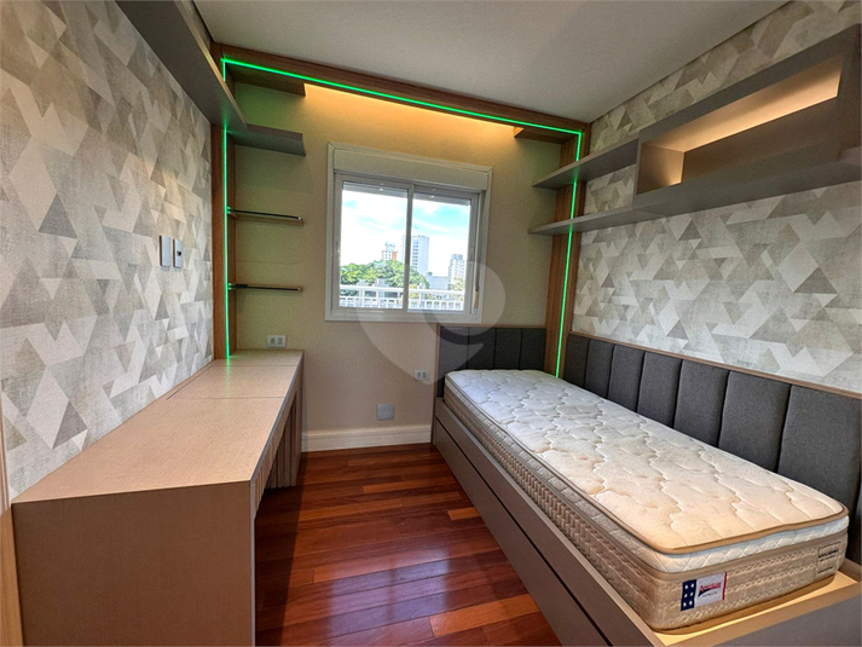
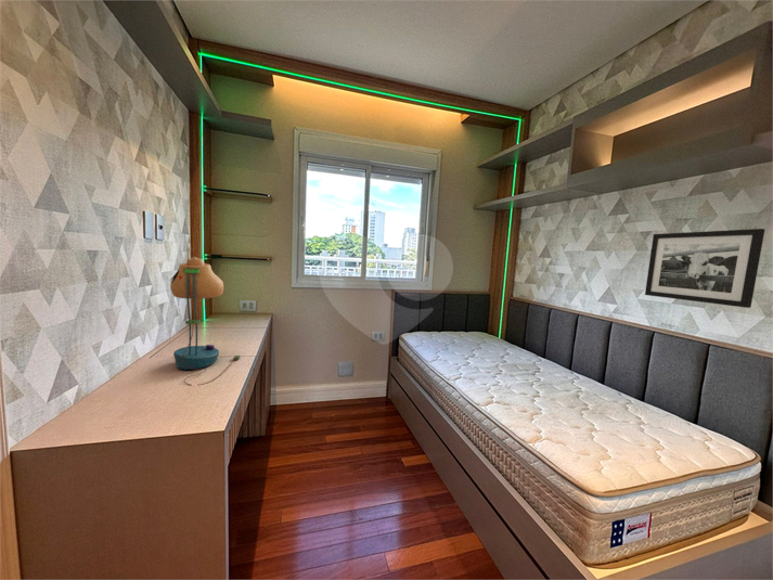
+ picture frame [644,228,765,309]
+ desk lamp [169,247,241,386]
